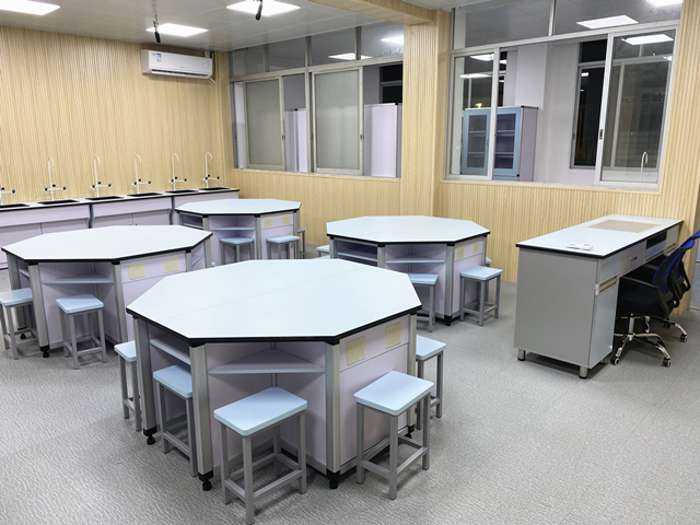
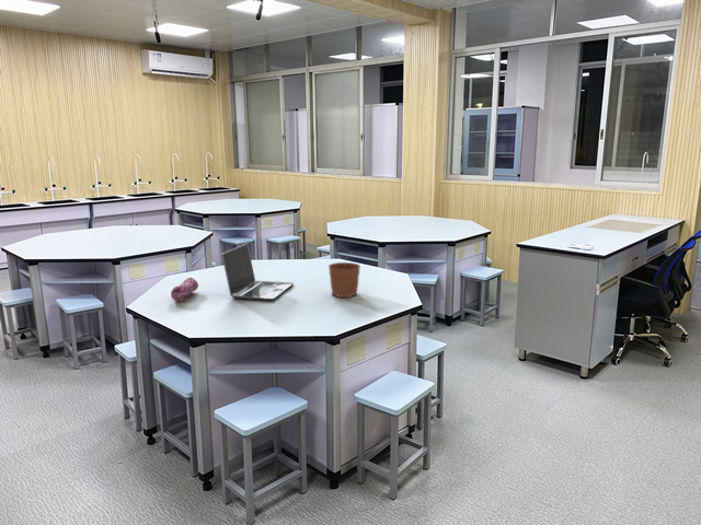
+ pencil case [170,277,199,303]
+ plant pot [327,250,361,299]
+ laptop [220,242,295,301]
